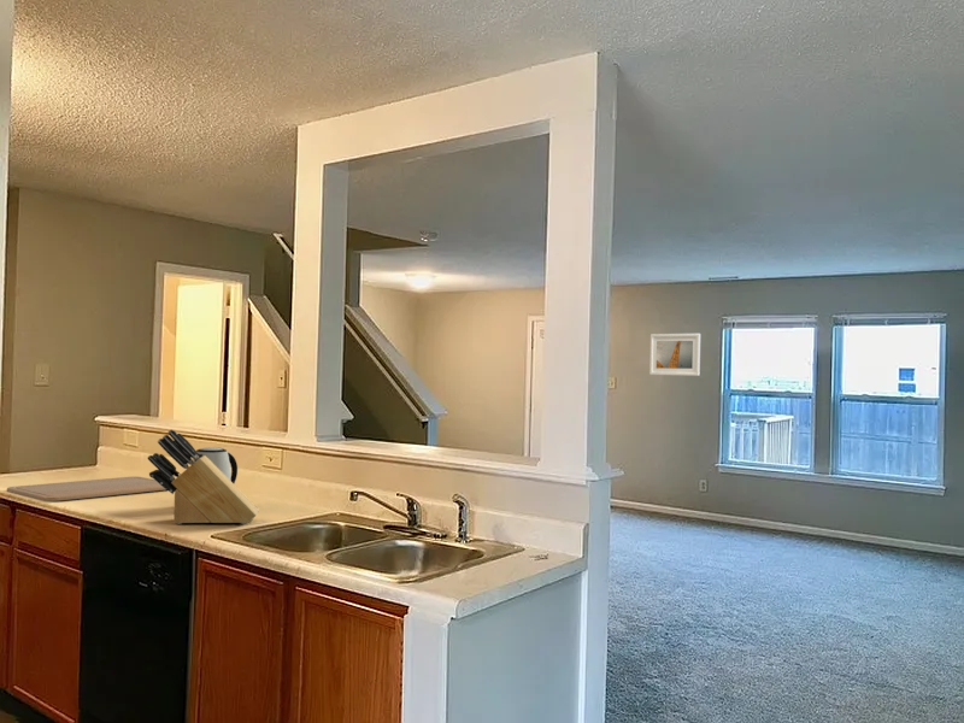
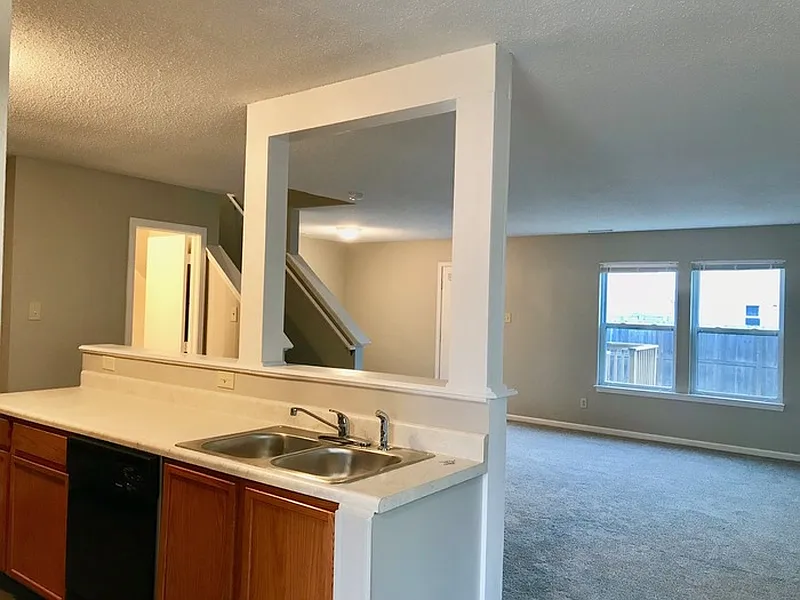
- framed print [648,333,701,377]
- chopping board [6,476,166,502]
- kettle [193,446,239,484]
- knife block [147,428,260,525]
